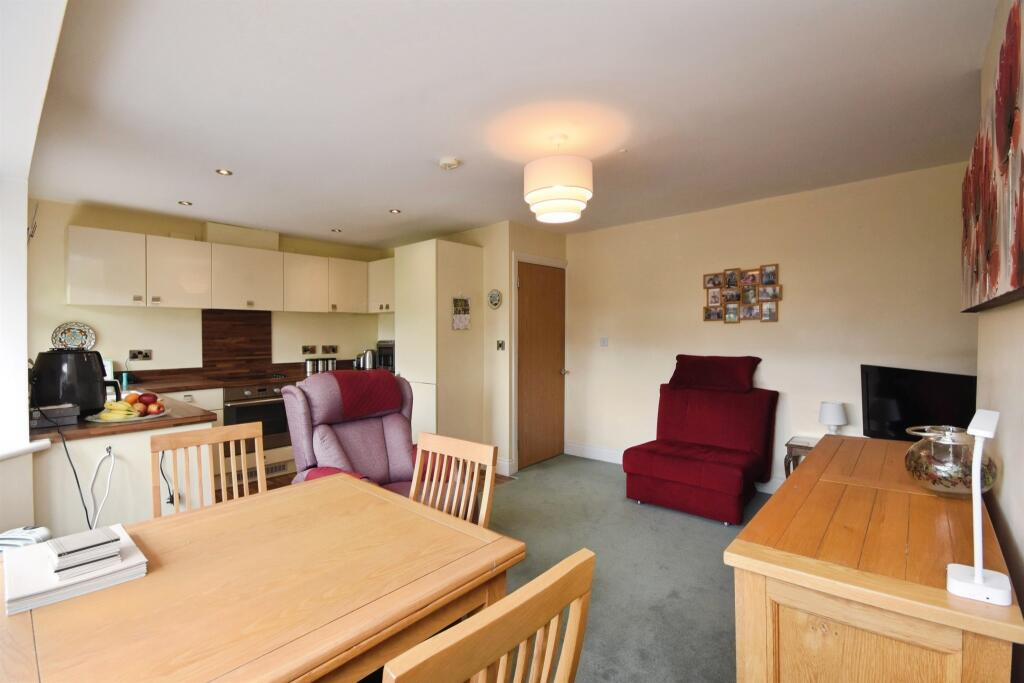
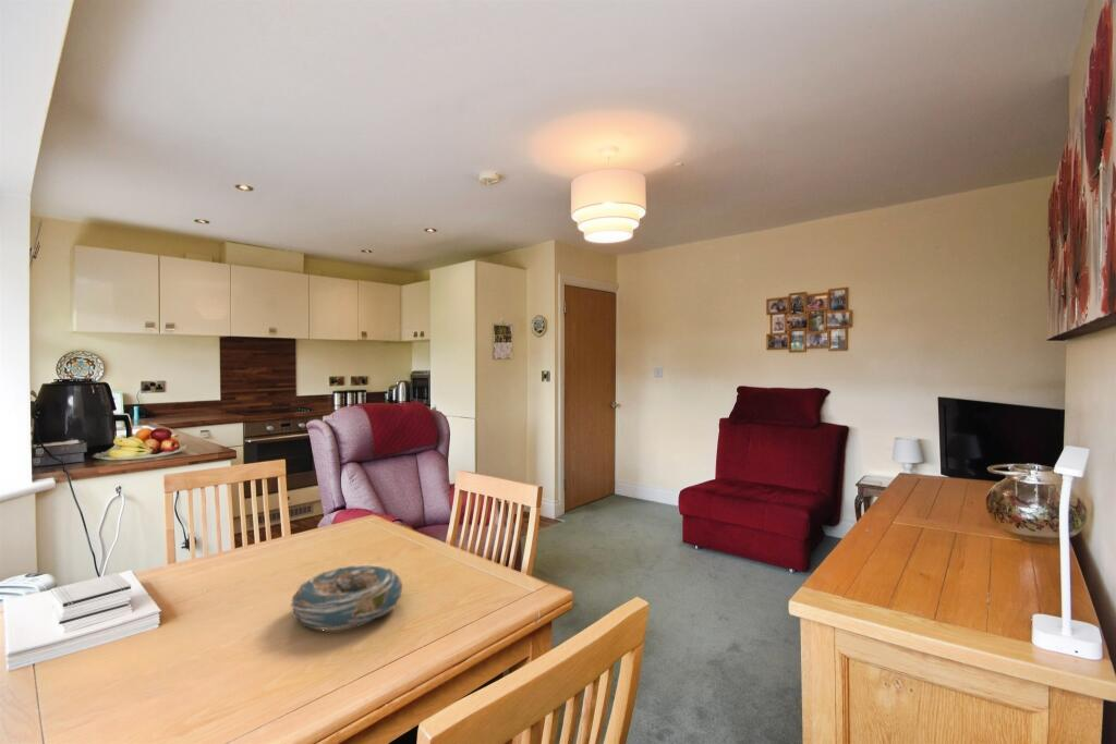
+ decorative bowl [289,563,403,631]
